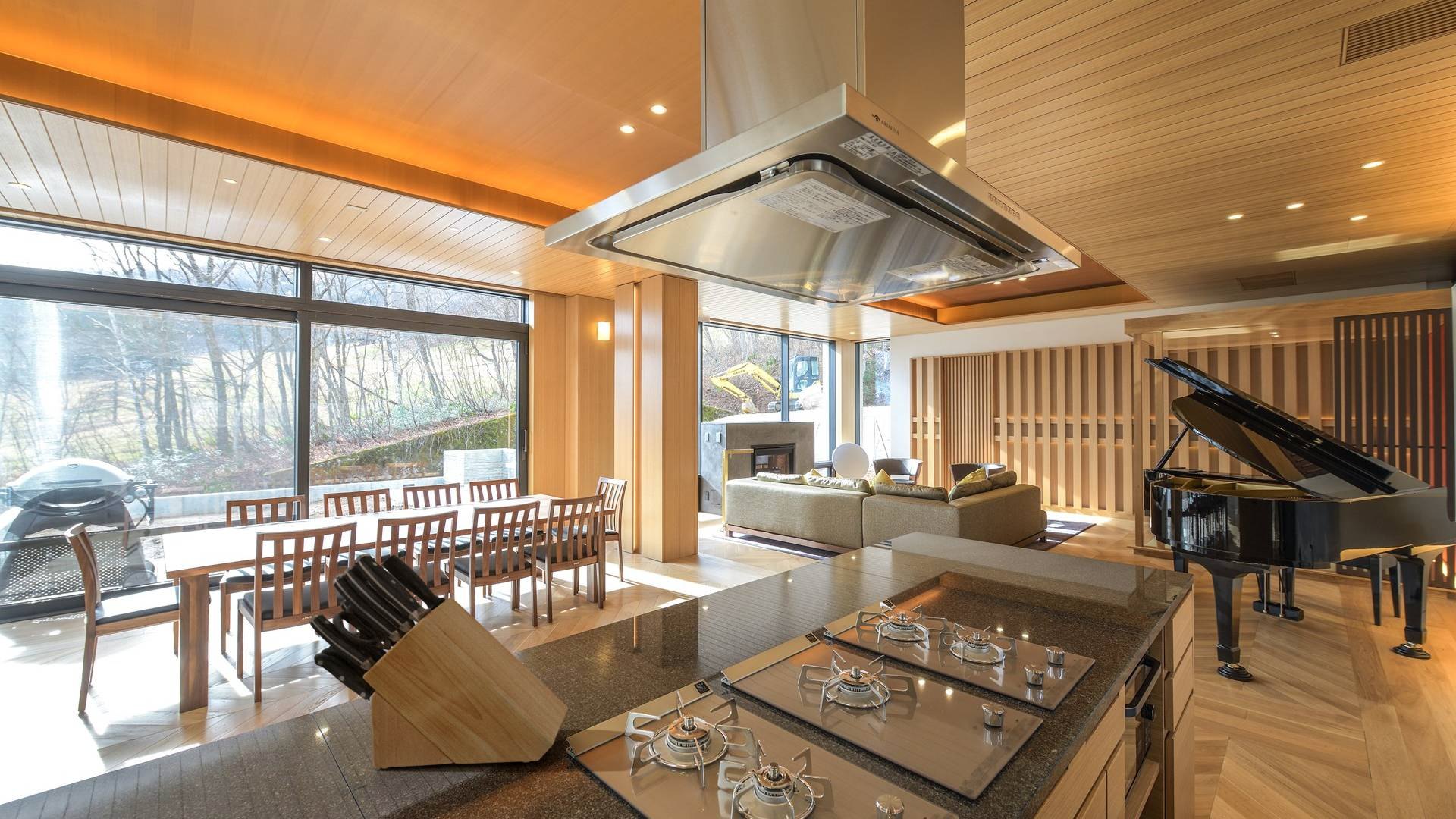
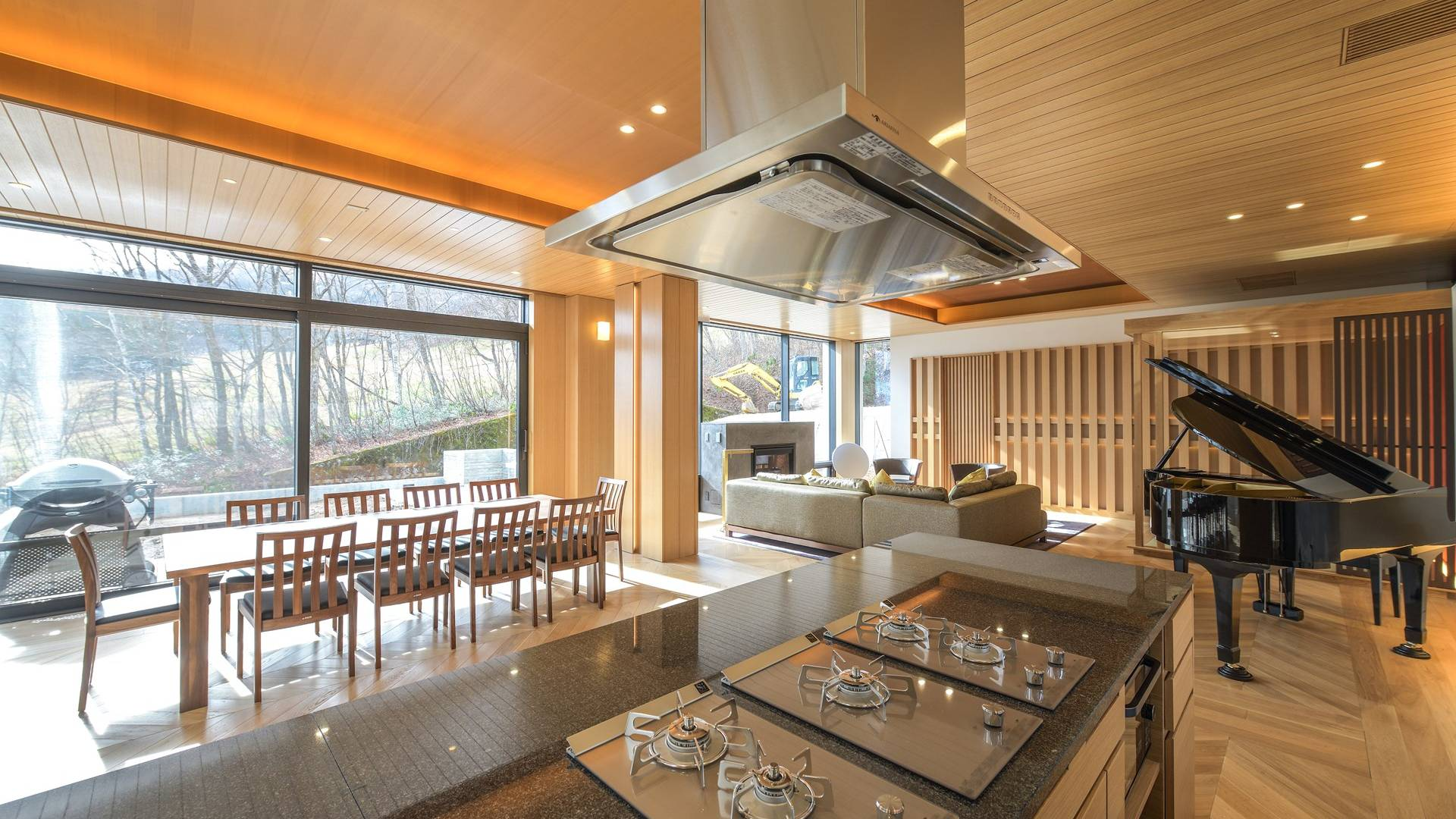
- knife block [309,553,569,770]
